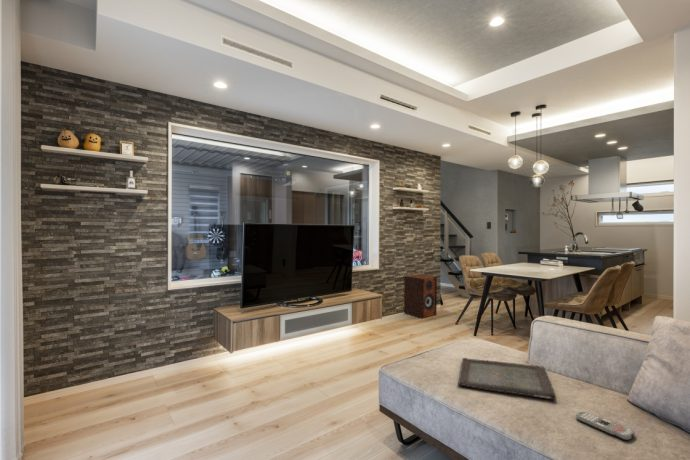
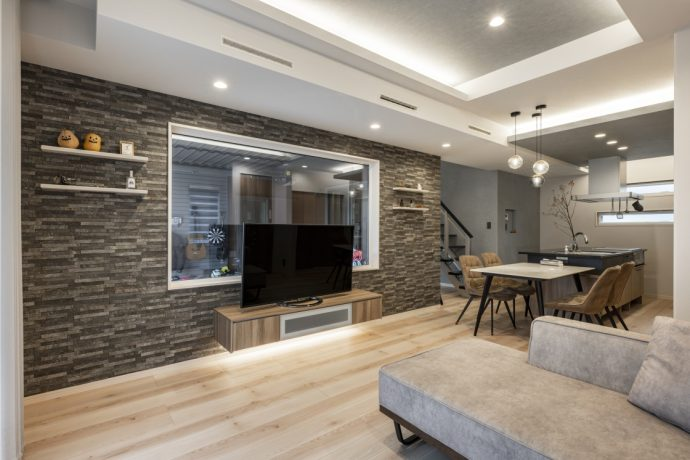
- speaker [403,274,438,319]
- remote control [575,411,636,441]
- serving tray [457,357,558,401]
